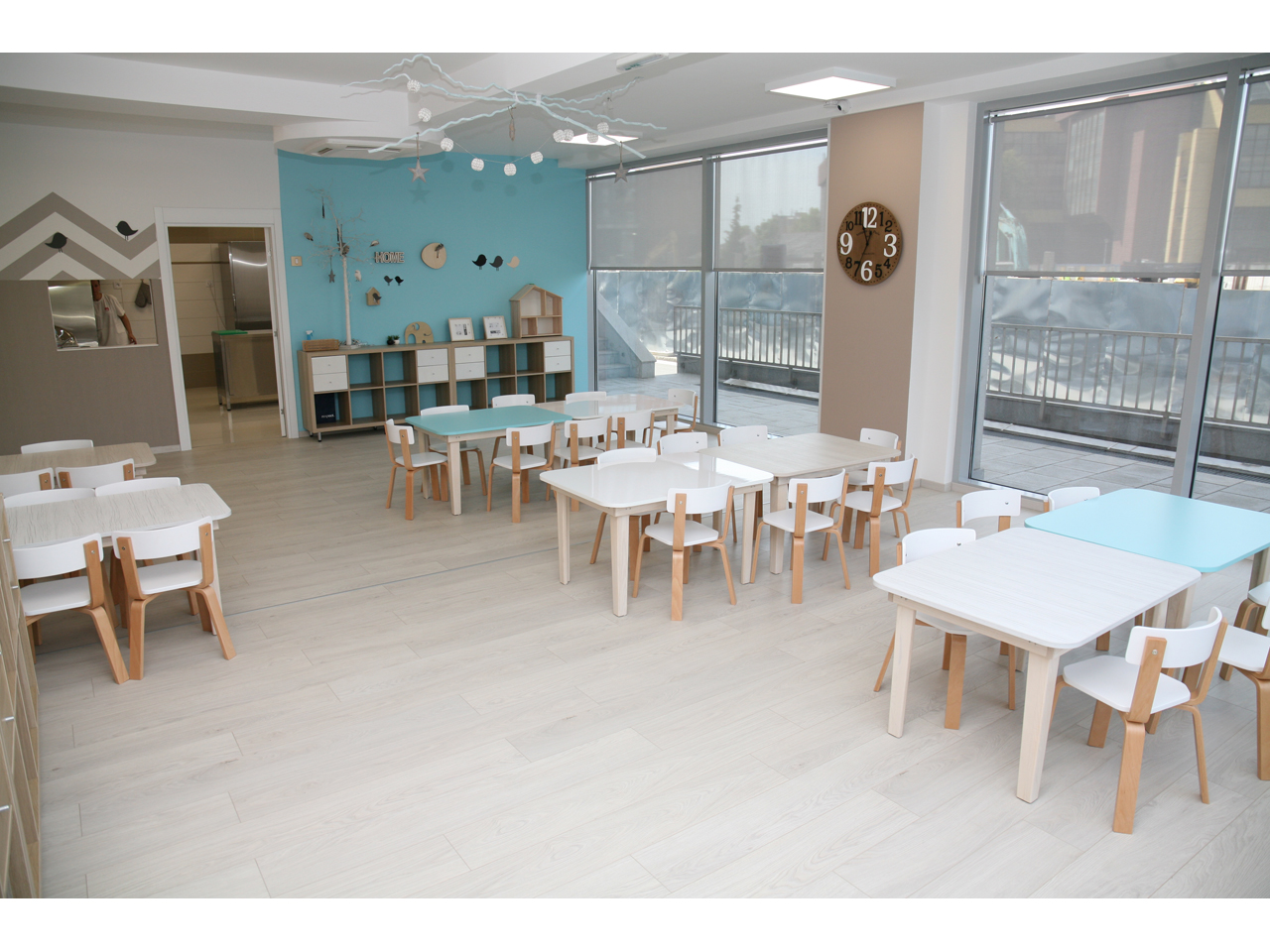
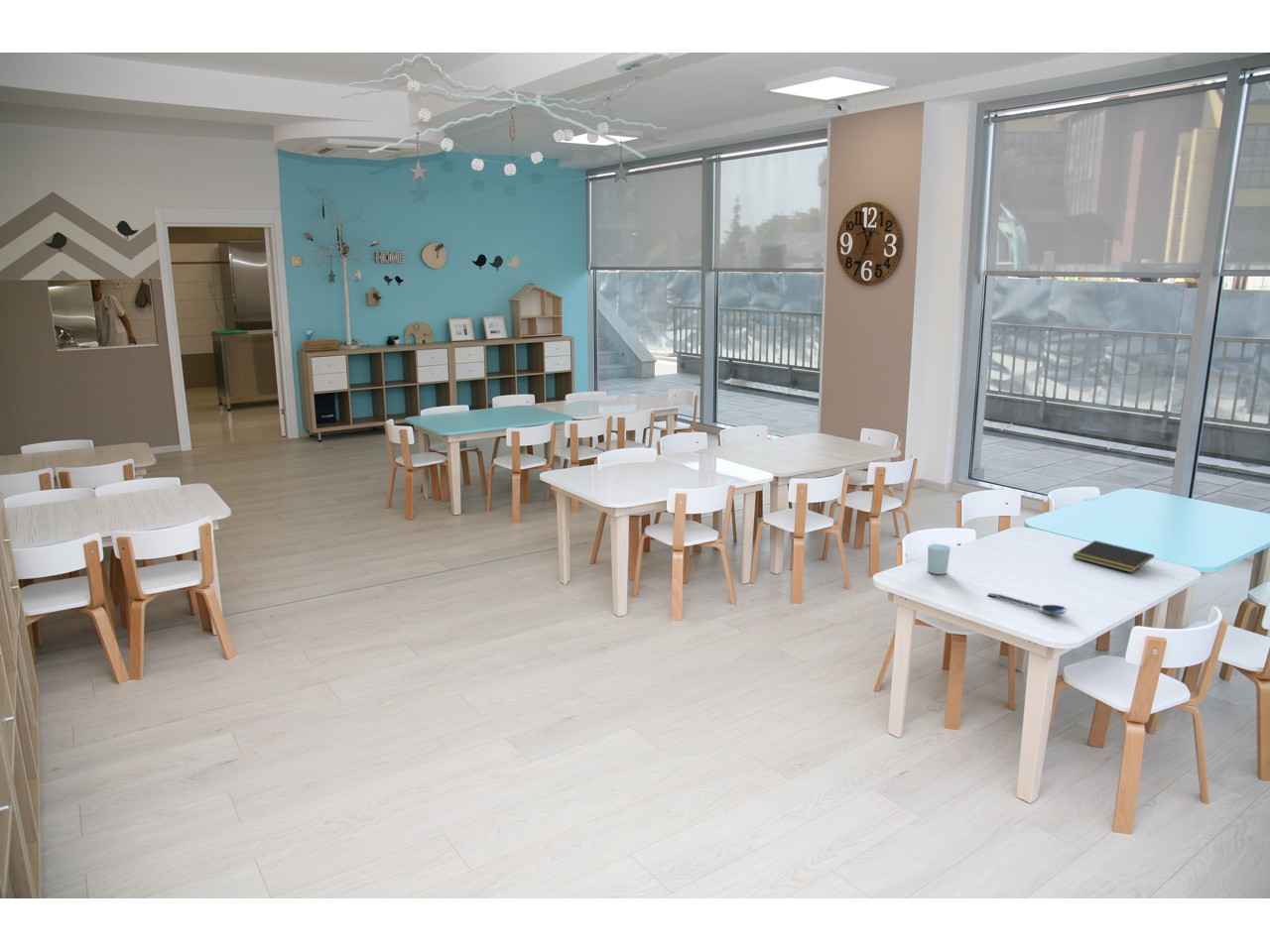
+ spoon [987,592,1069,616]
+ cup [927,542,952,575]
+ notepad [1072,539,1155,573]
